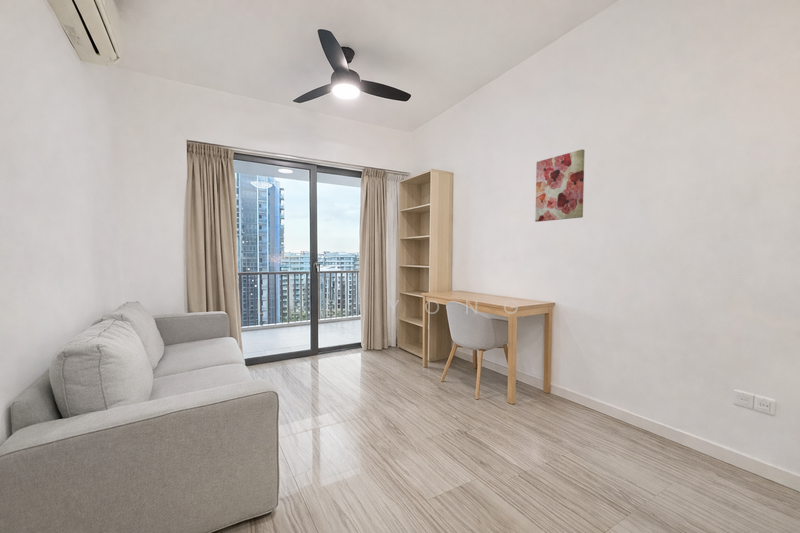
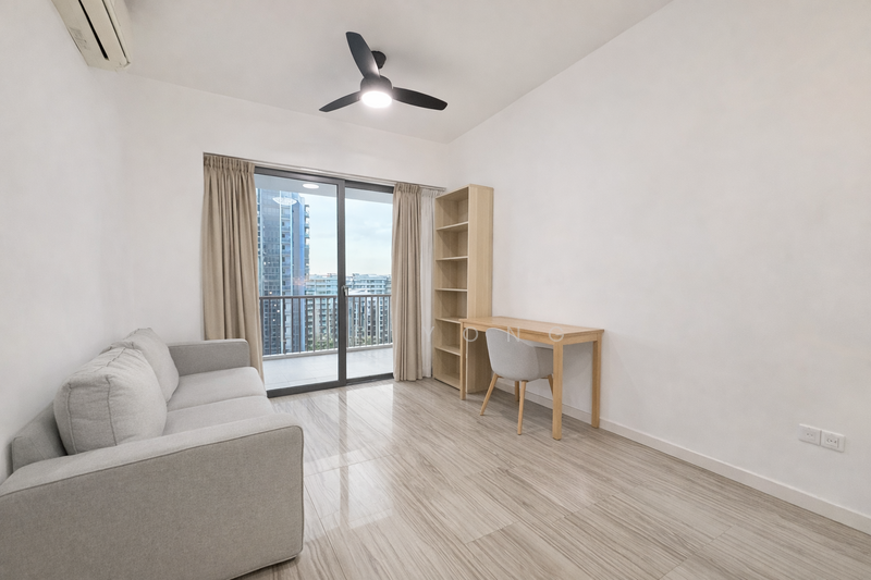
- wall art [534,148,586,223]
